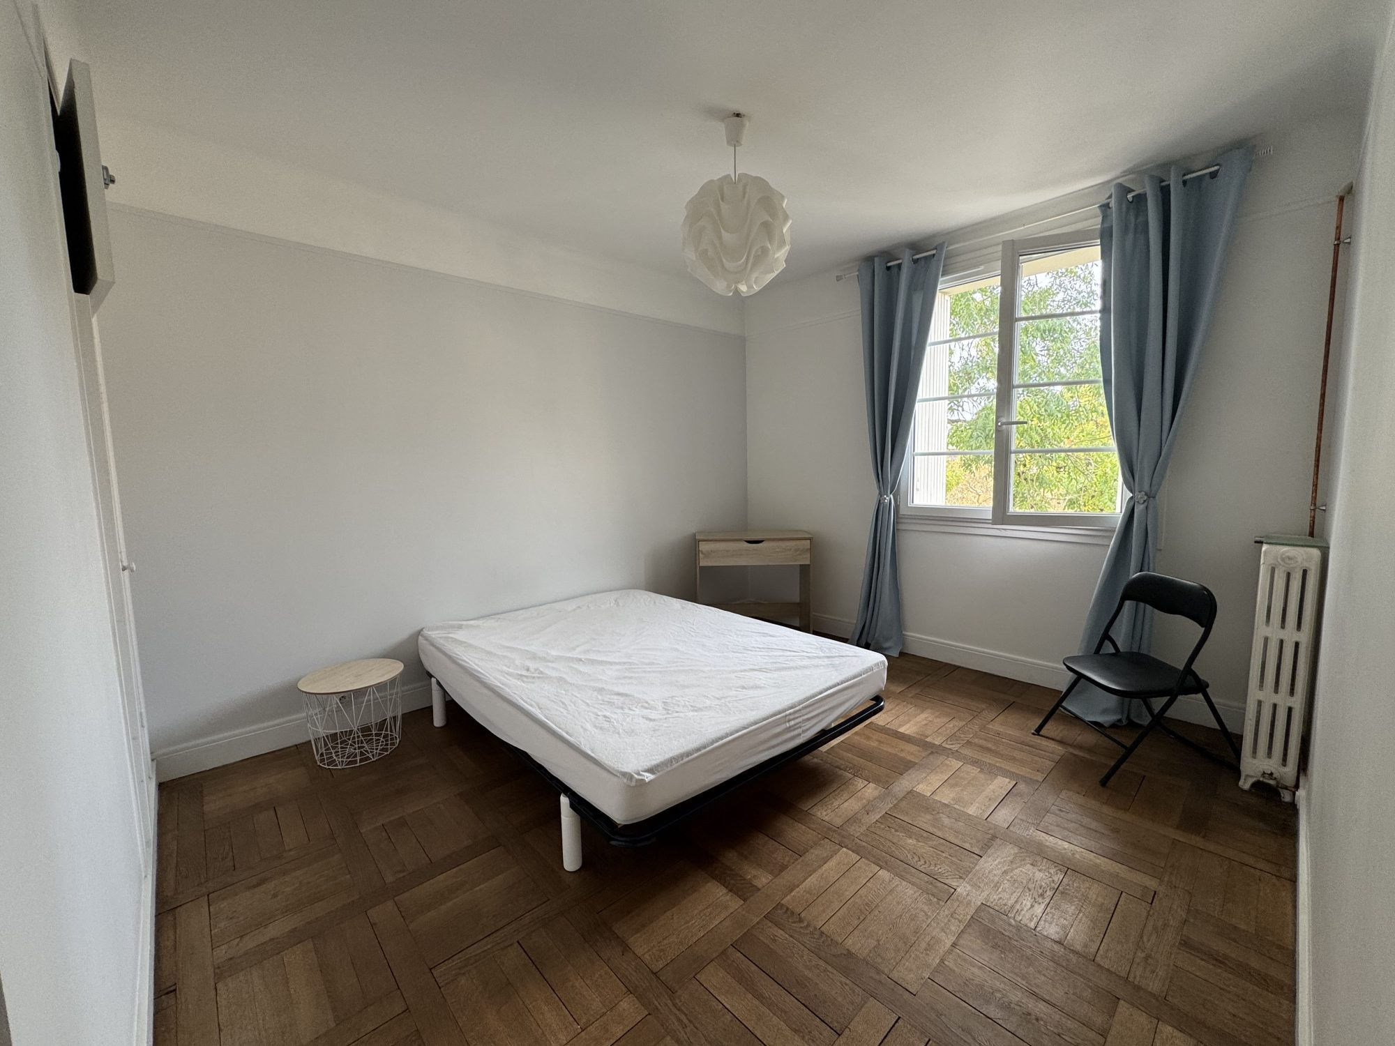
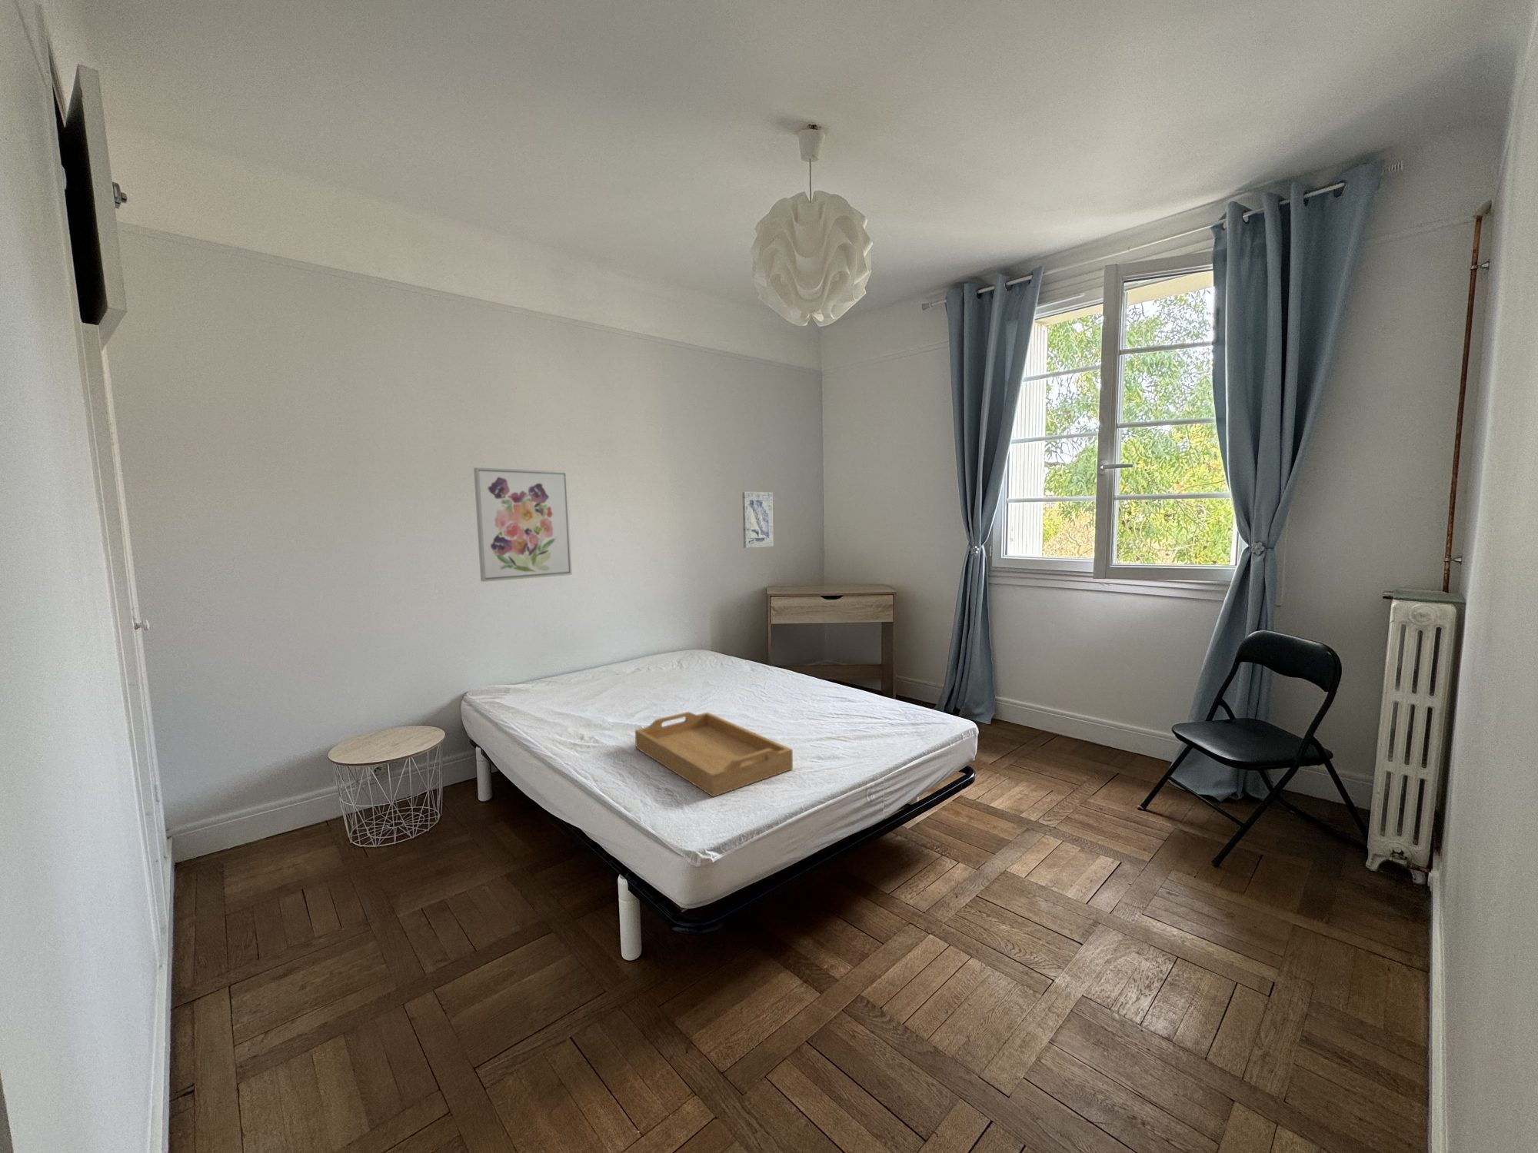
+ serving tray [635,711,793,798]
+ wall art [474,466,573,583]
+ wall art [741,492,774,549]
